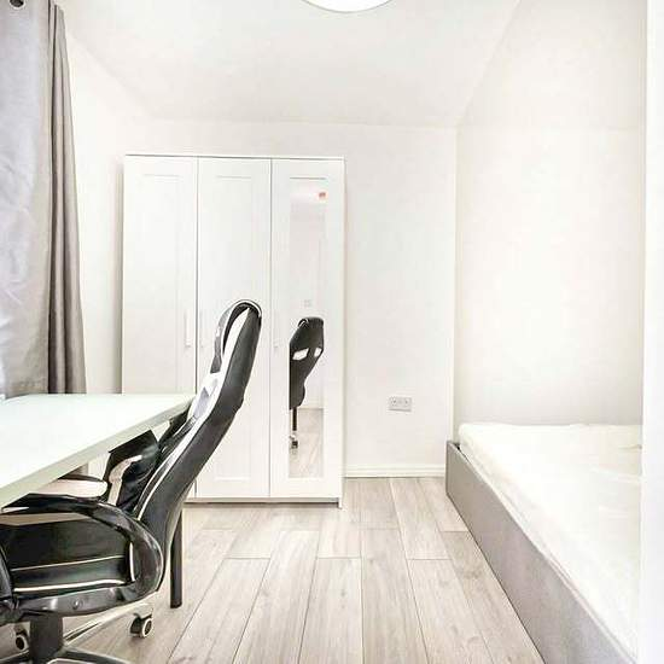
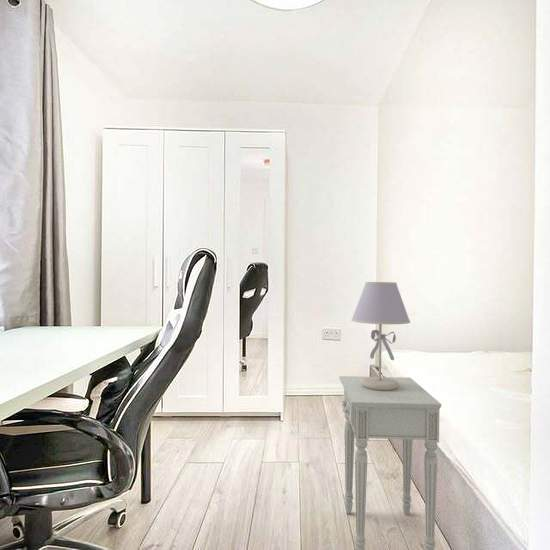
+ nightstand [338,375,442,550]
+ table lamp [350,281,411,390]
